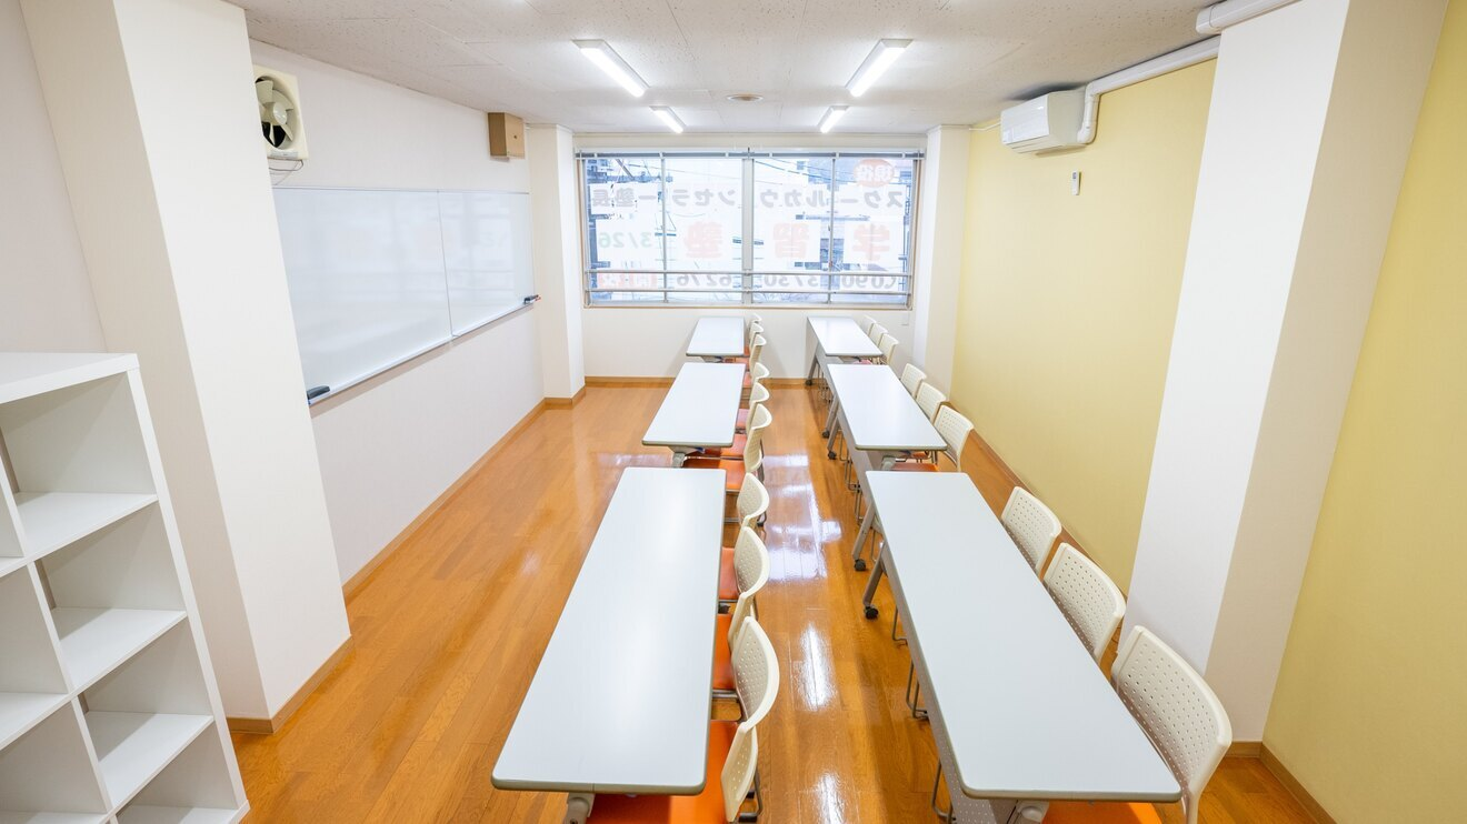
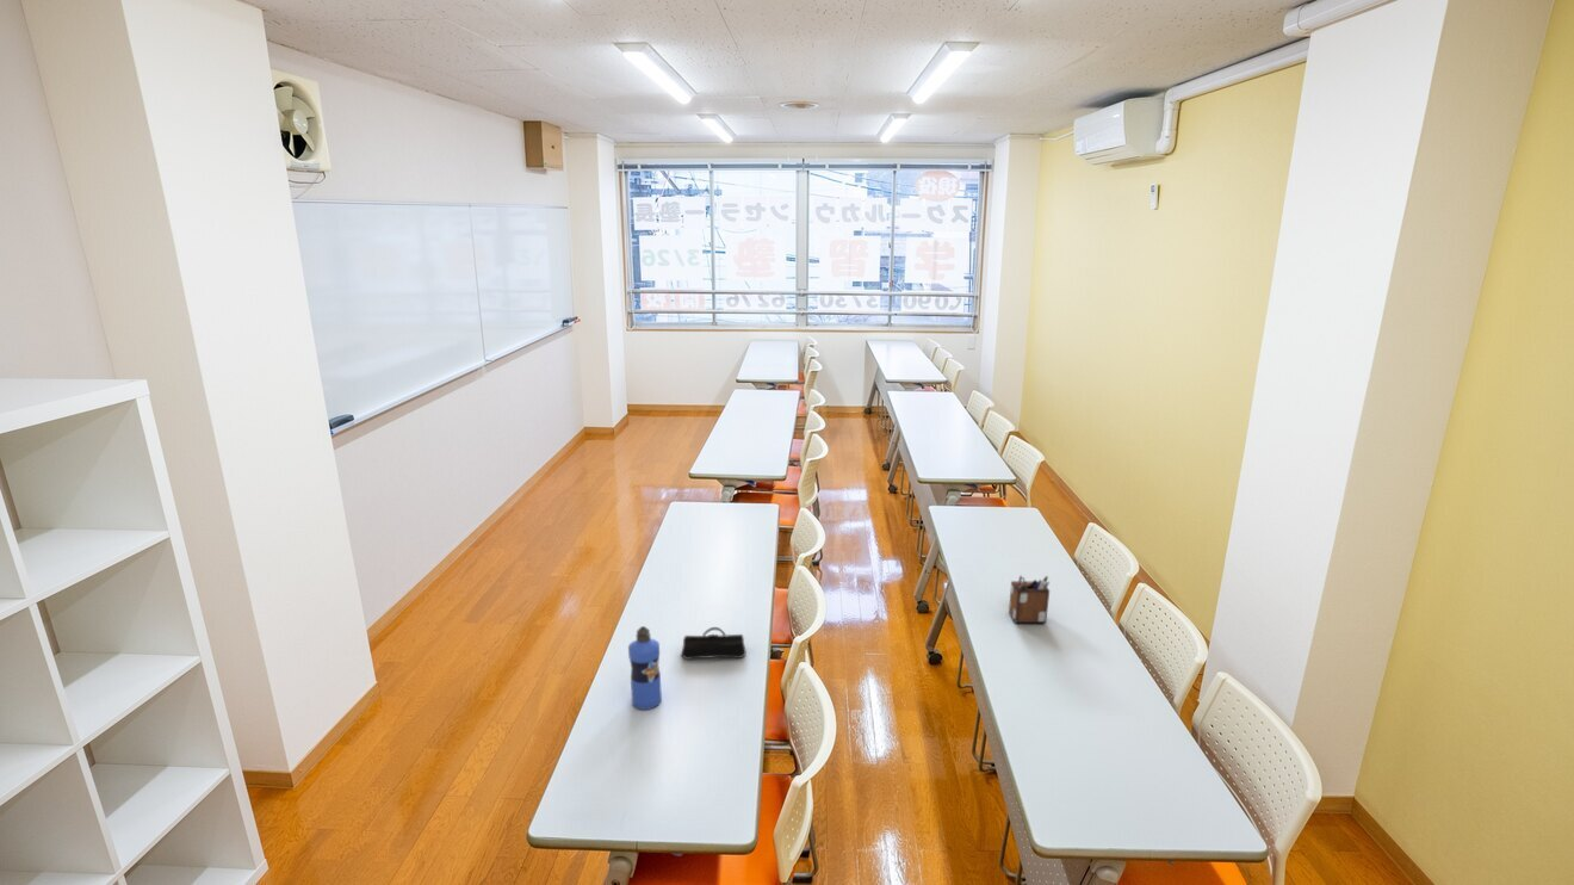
+ pencil case [680,626,748,661]
+ water bottle [627,625,663,711]
+ desk organizer [1008,574,1051,624]
